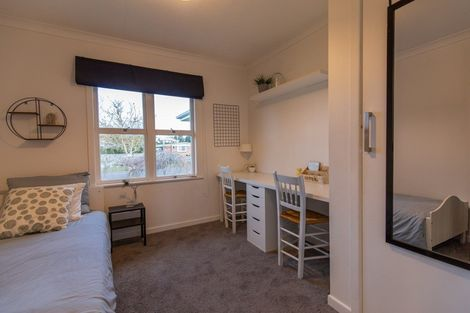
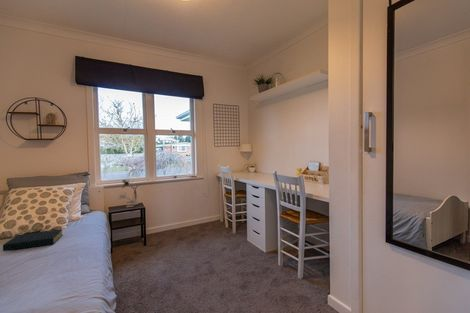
+ hardback book [2,229,63,252]
